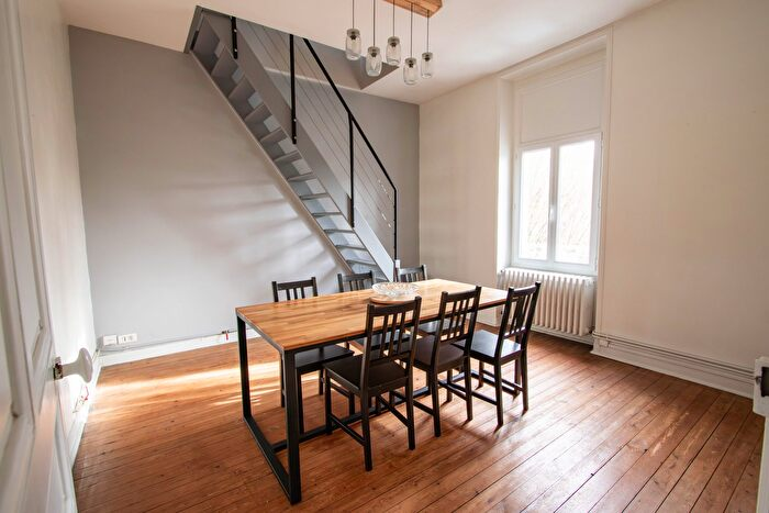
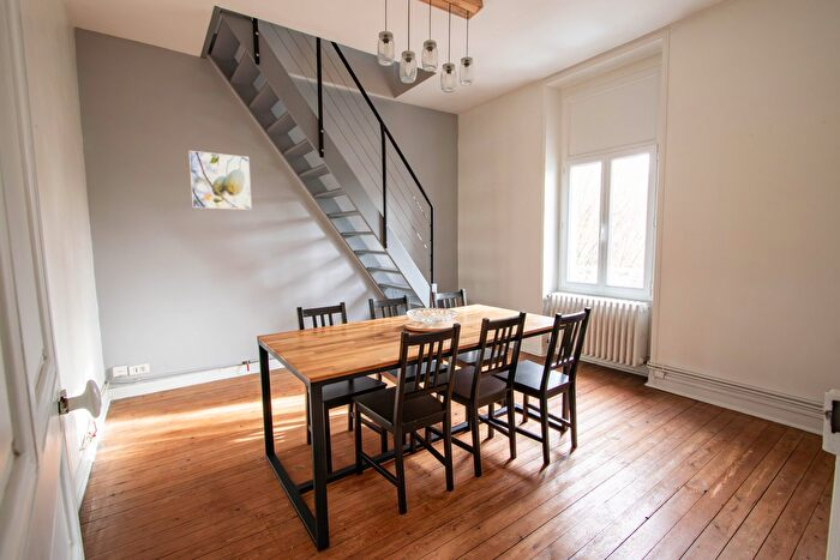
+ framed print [187,150,253,211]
